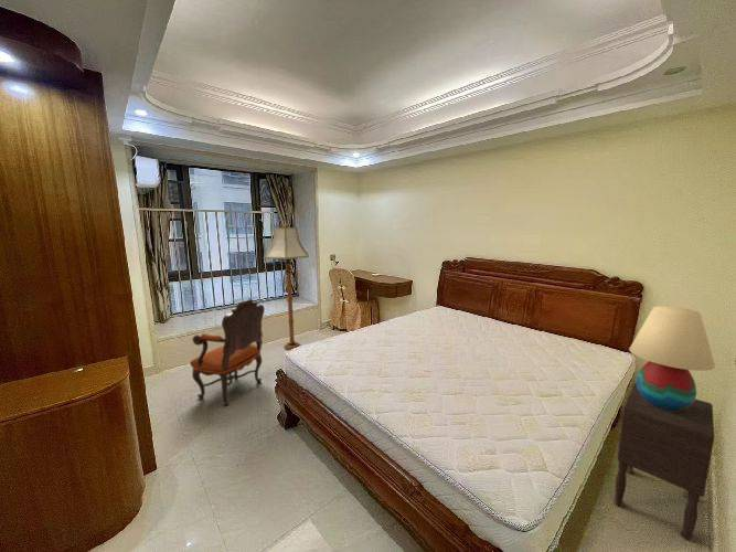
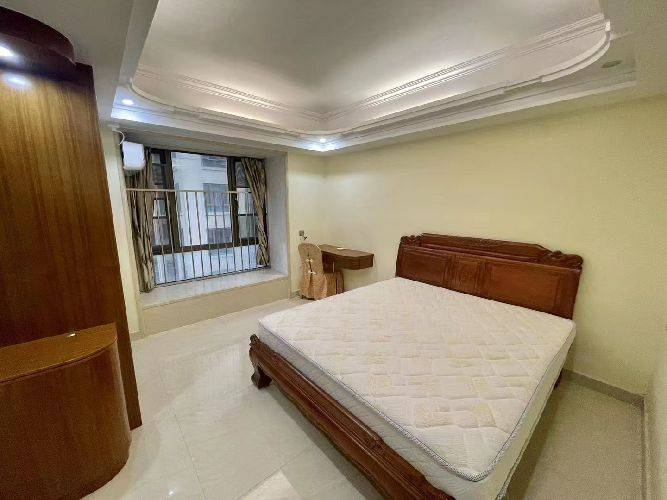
- armchair [189,298,266,407]
- floor lamp [263,222,310,351]
- nightstand [612,382,715,543]
- table lamp [628,305,716,411]
